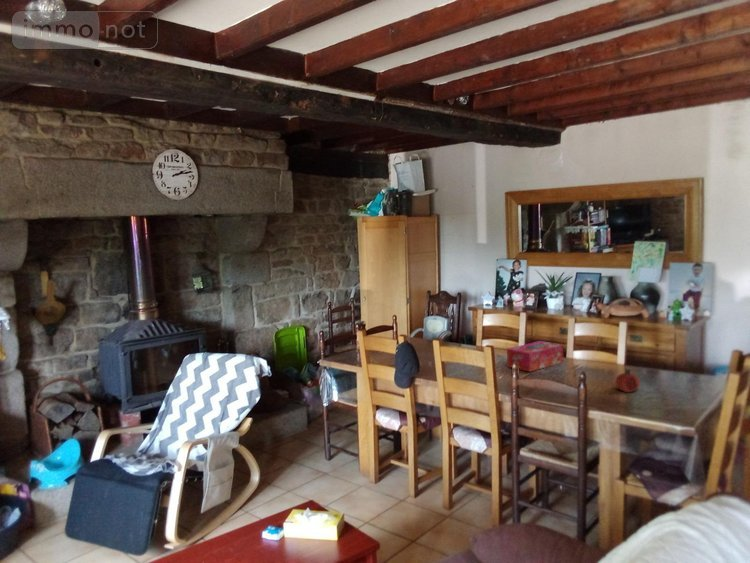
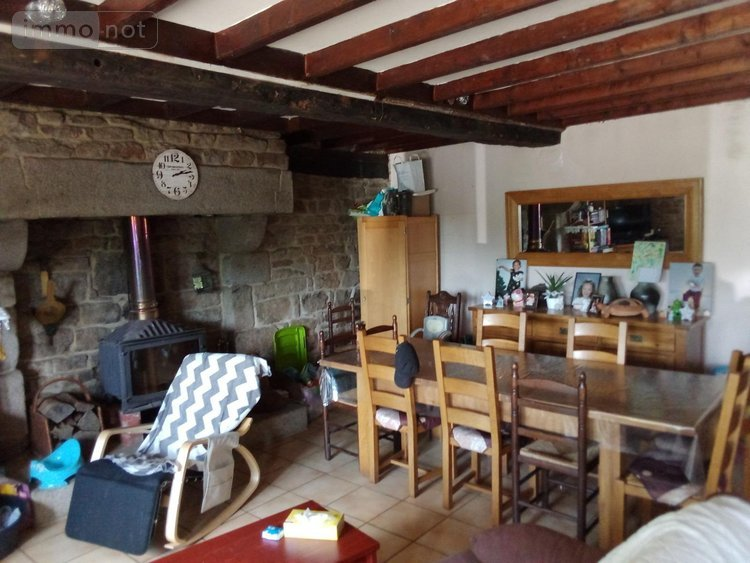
- tissue box [506,340,564,373]
- fruit [614,367,641,393]
